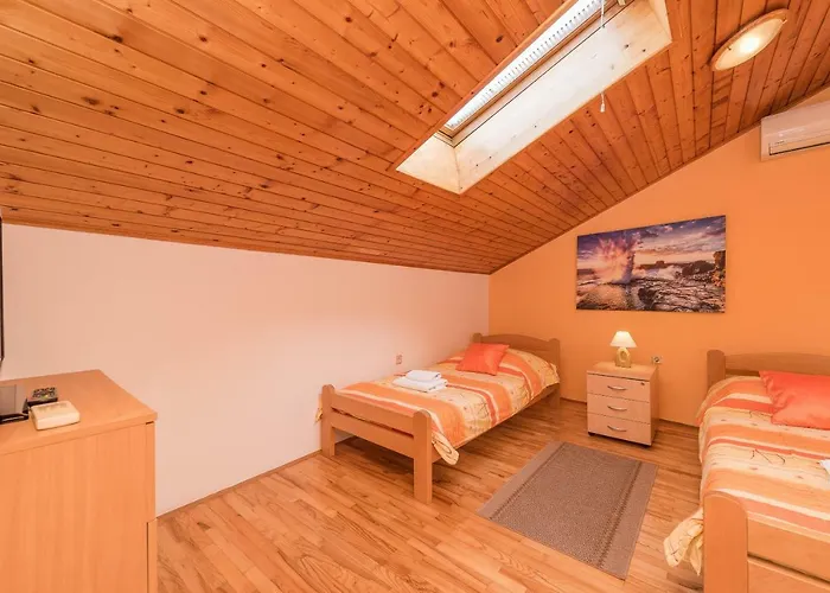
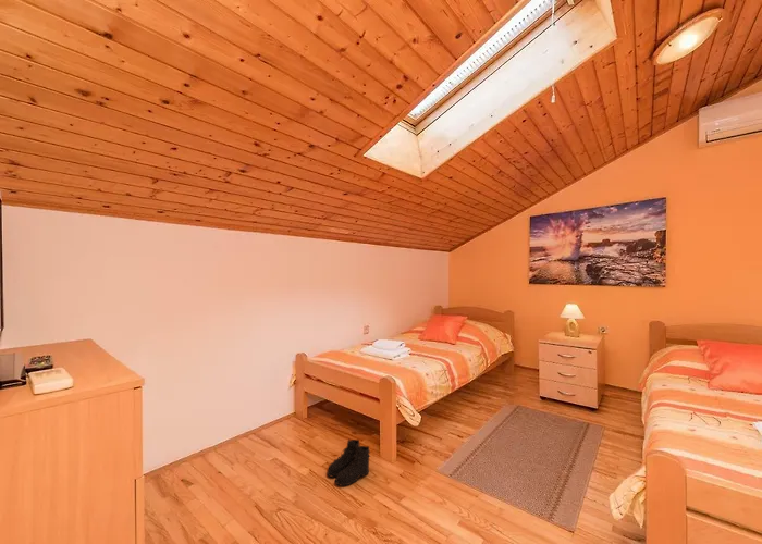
+ boots [325,437,371,487]
